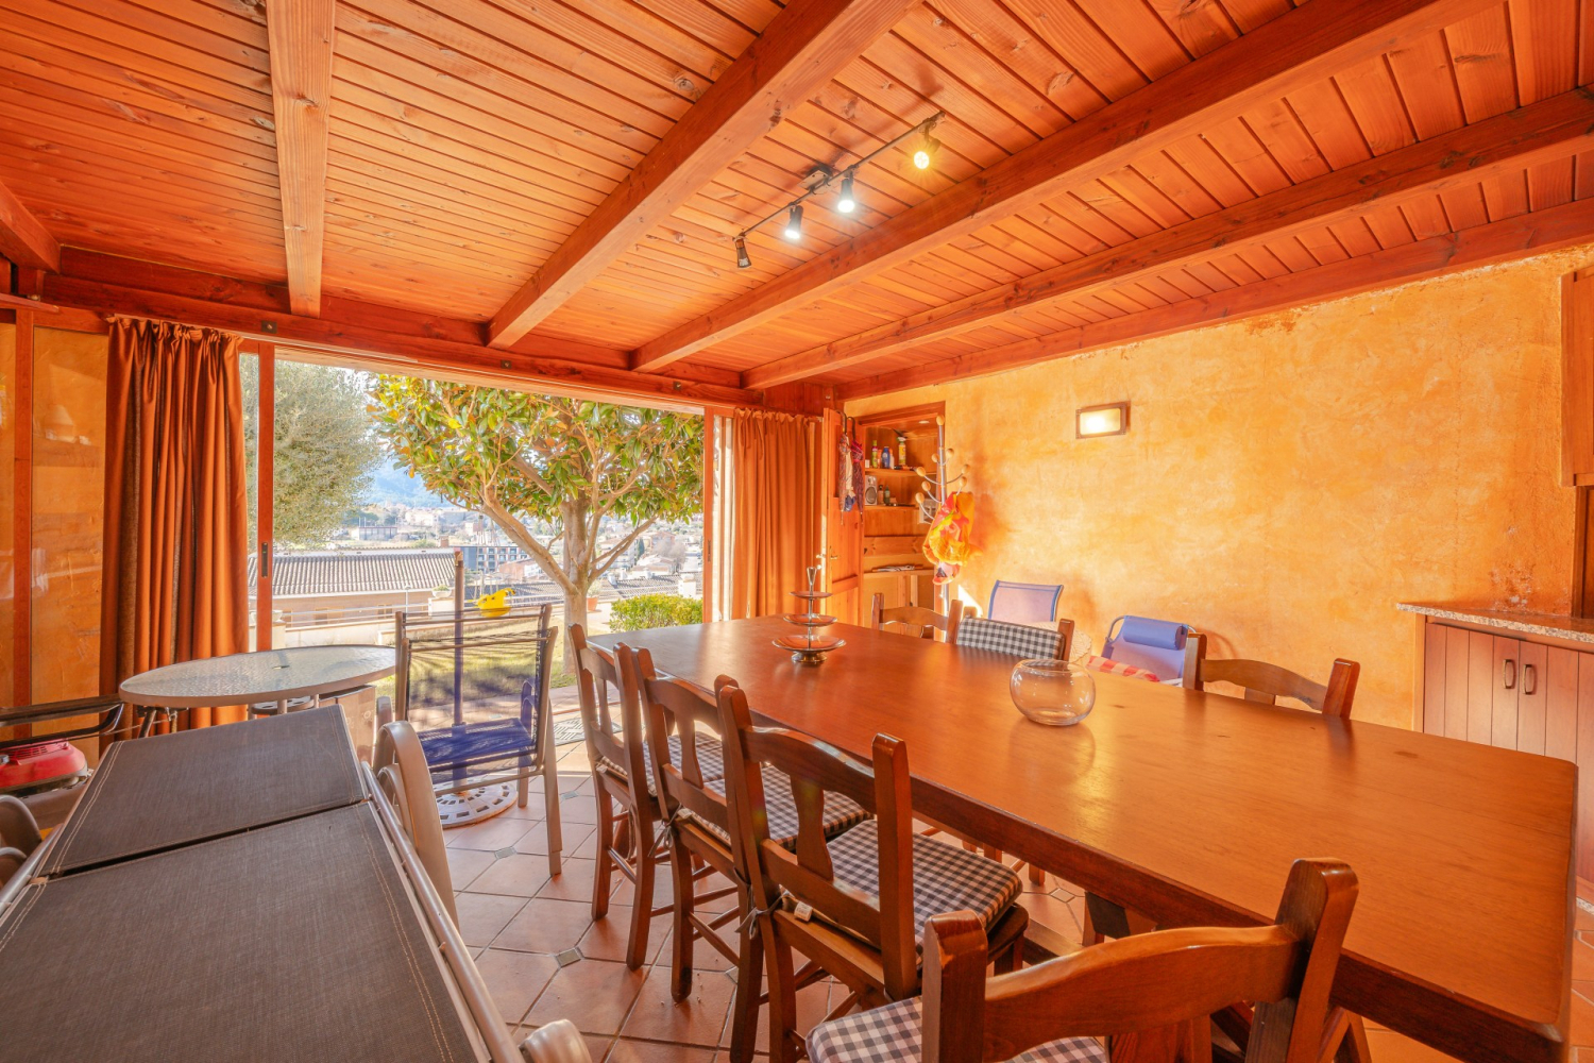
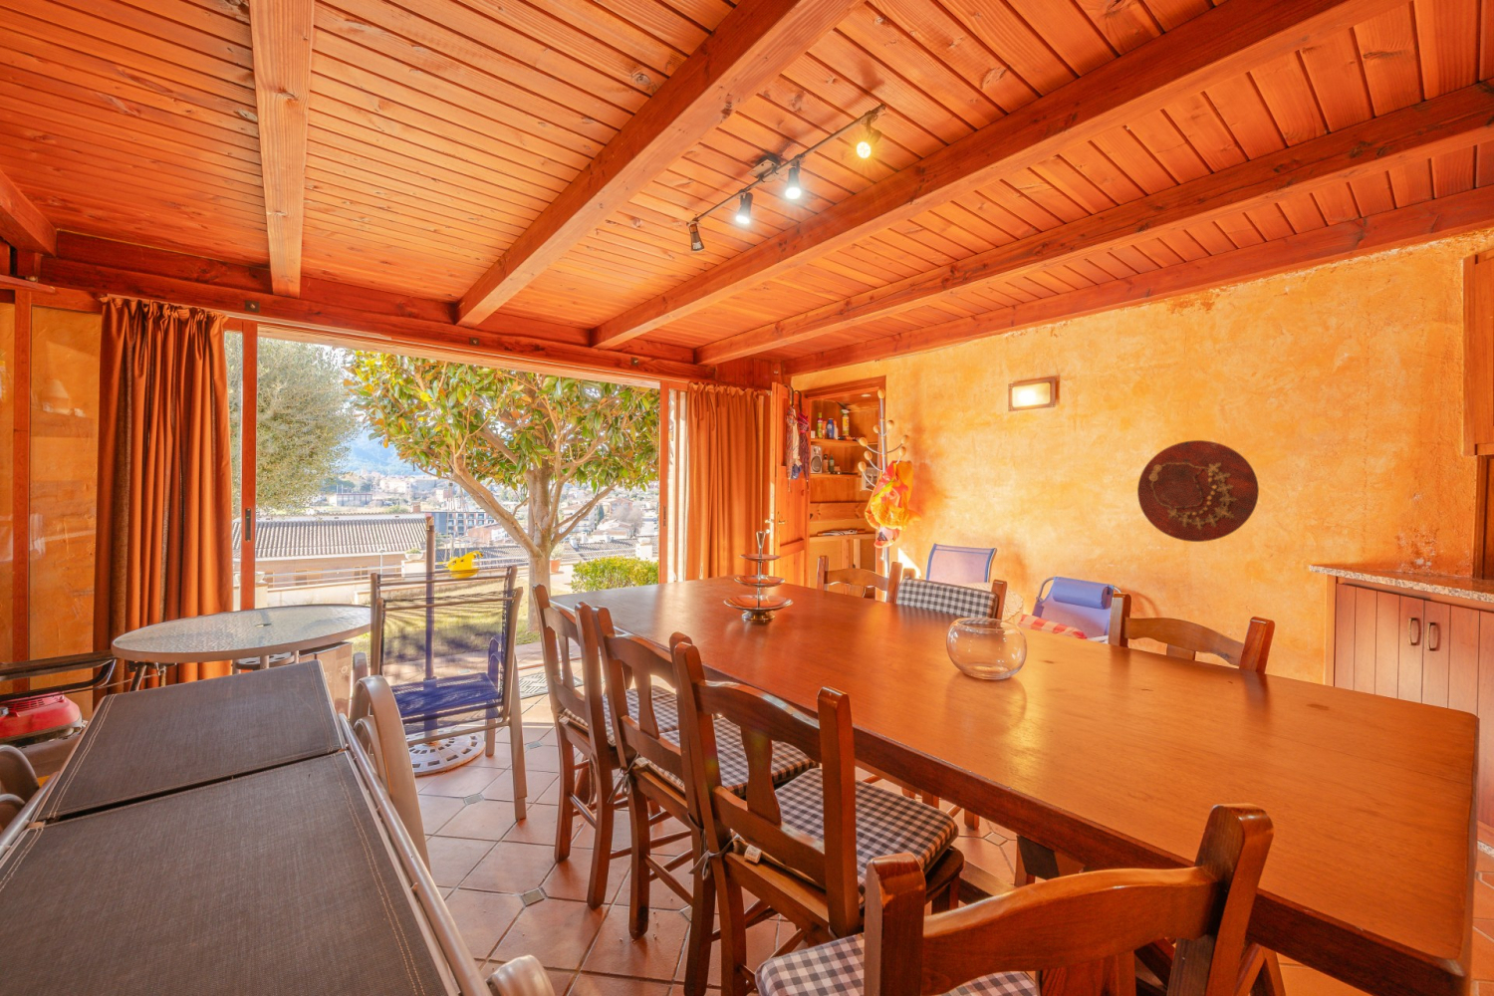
+ decorative platter [1136,439,1259,542]
